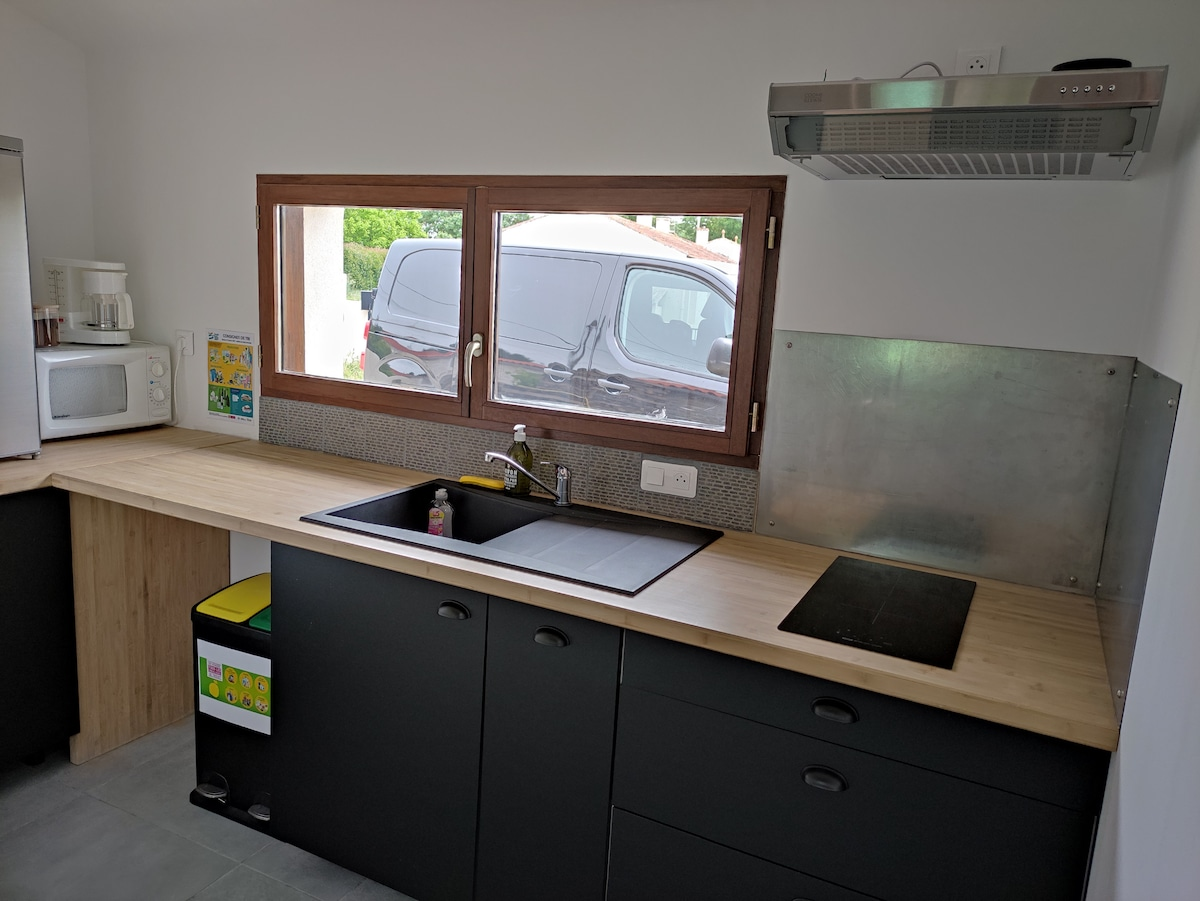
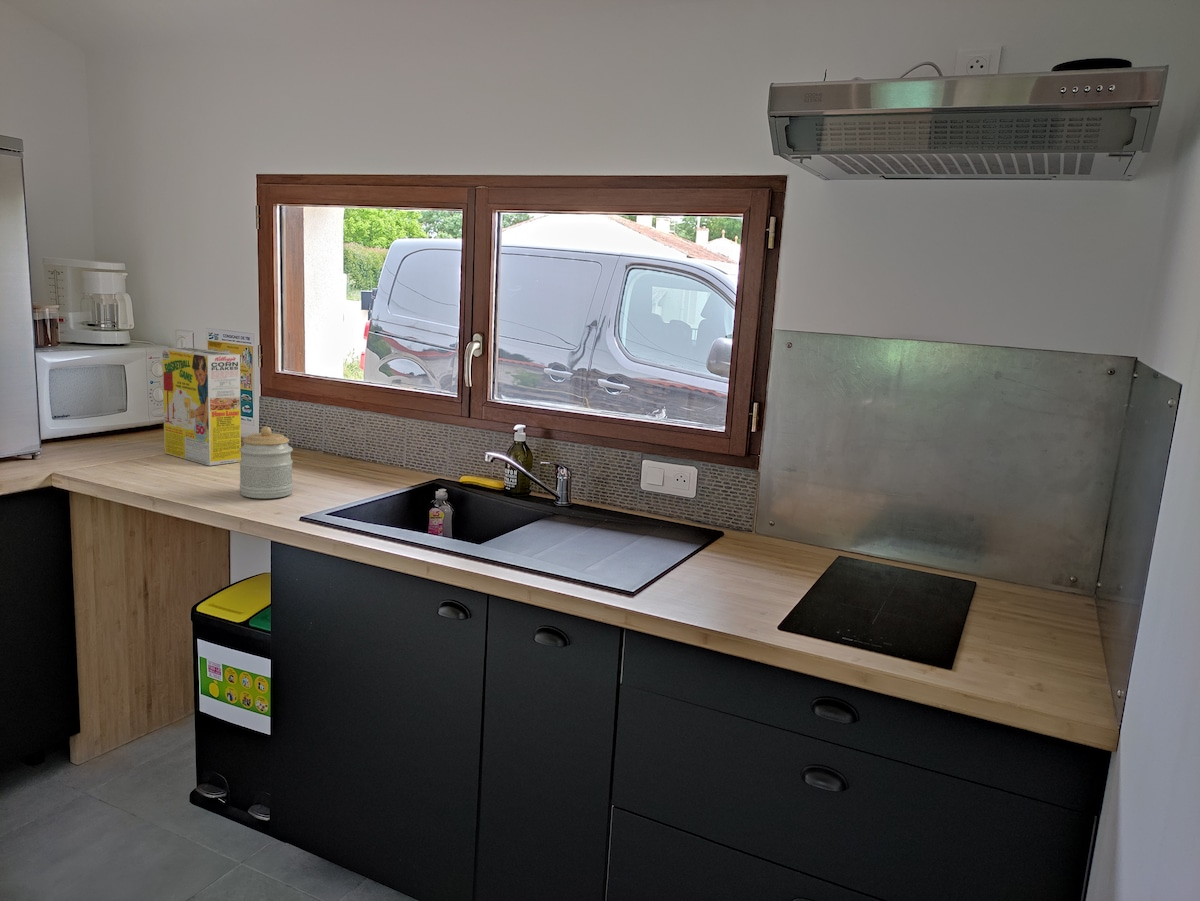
+ jar [238,426,294,499]
+ cereal box [161,347,242,467]
